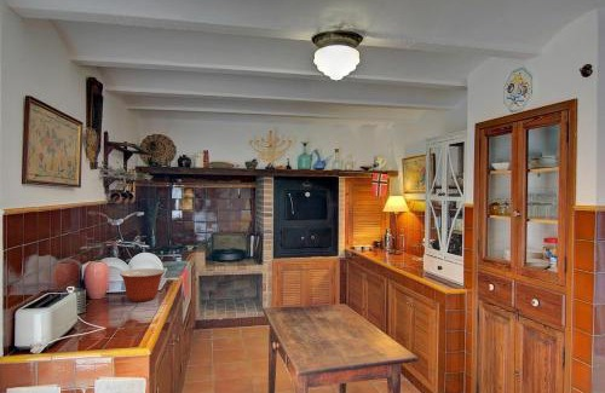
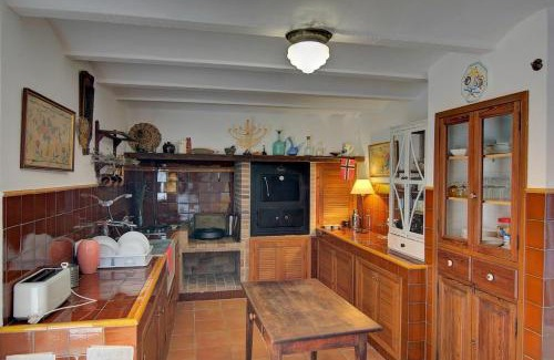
- mixing bowl [119,267,166,302]
